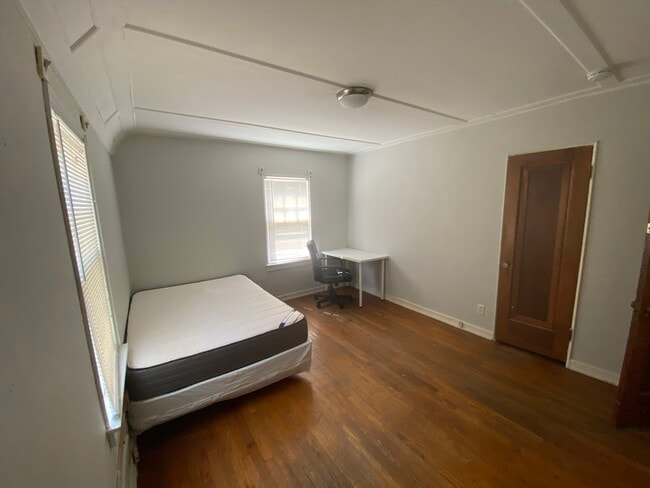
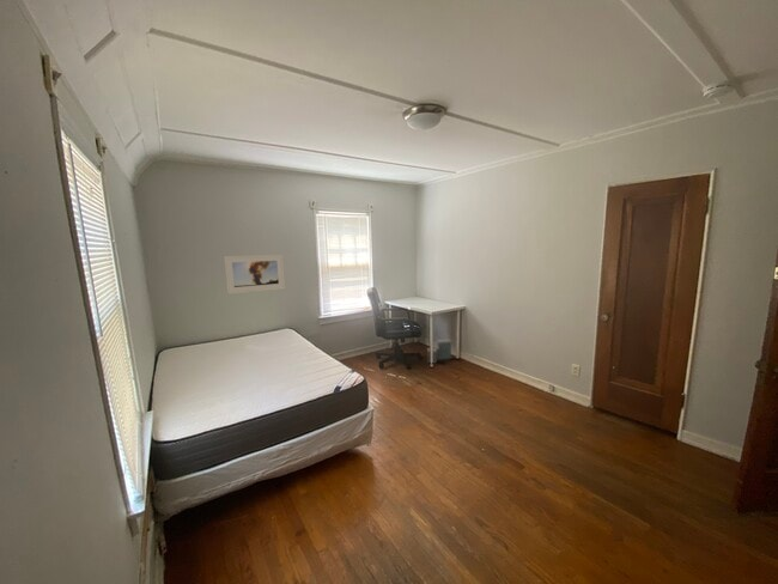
+ laundry hamper [426,339,452,365]
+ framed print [223,254,286,296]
